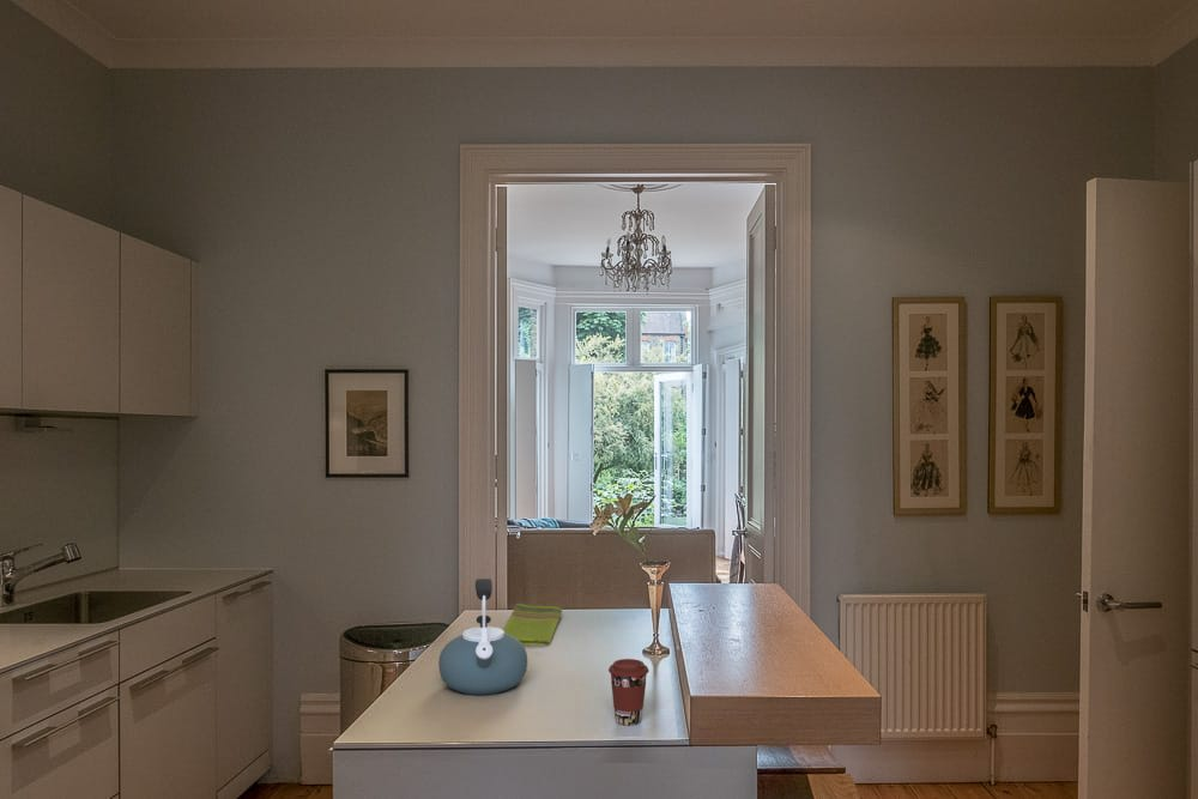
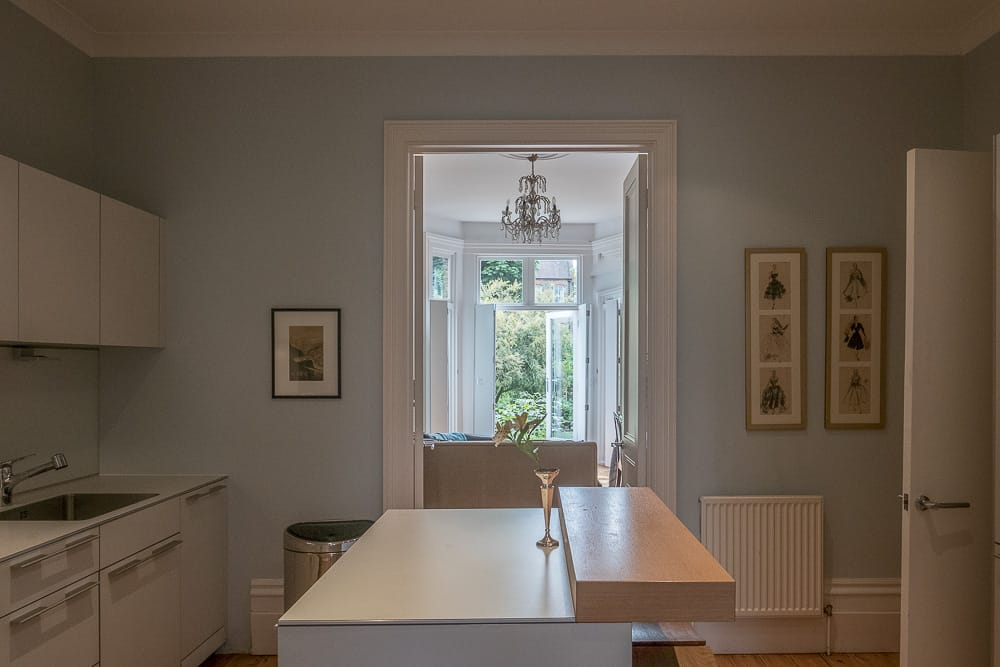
- dish towel [502,603,563,647]
- kettle [437,577,528,696]
- coffee cup [607,658,651,727]
